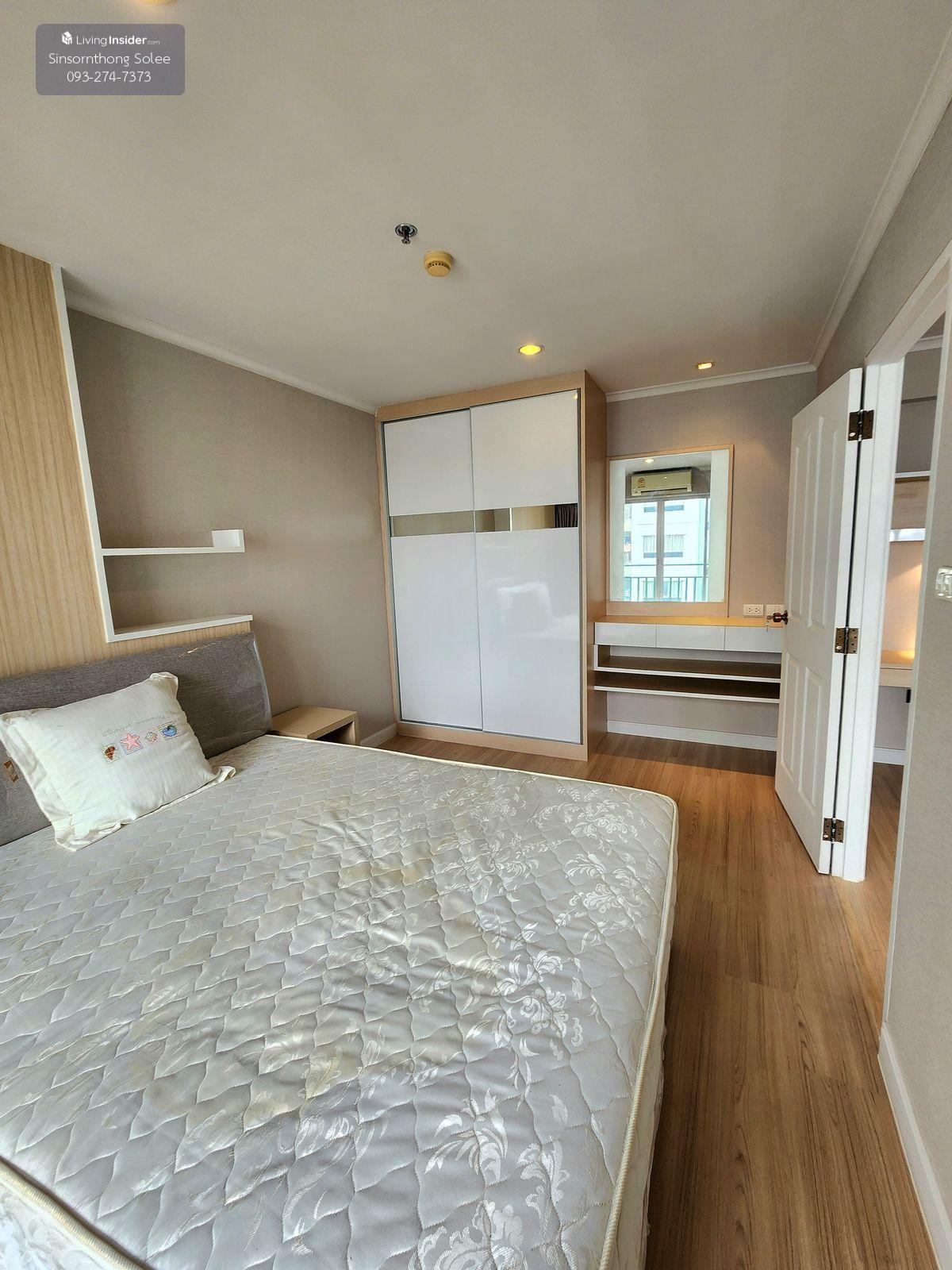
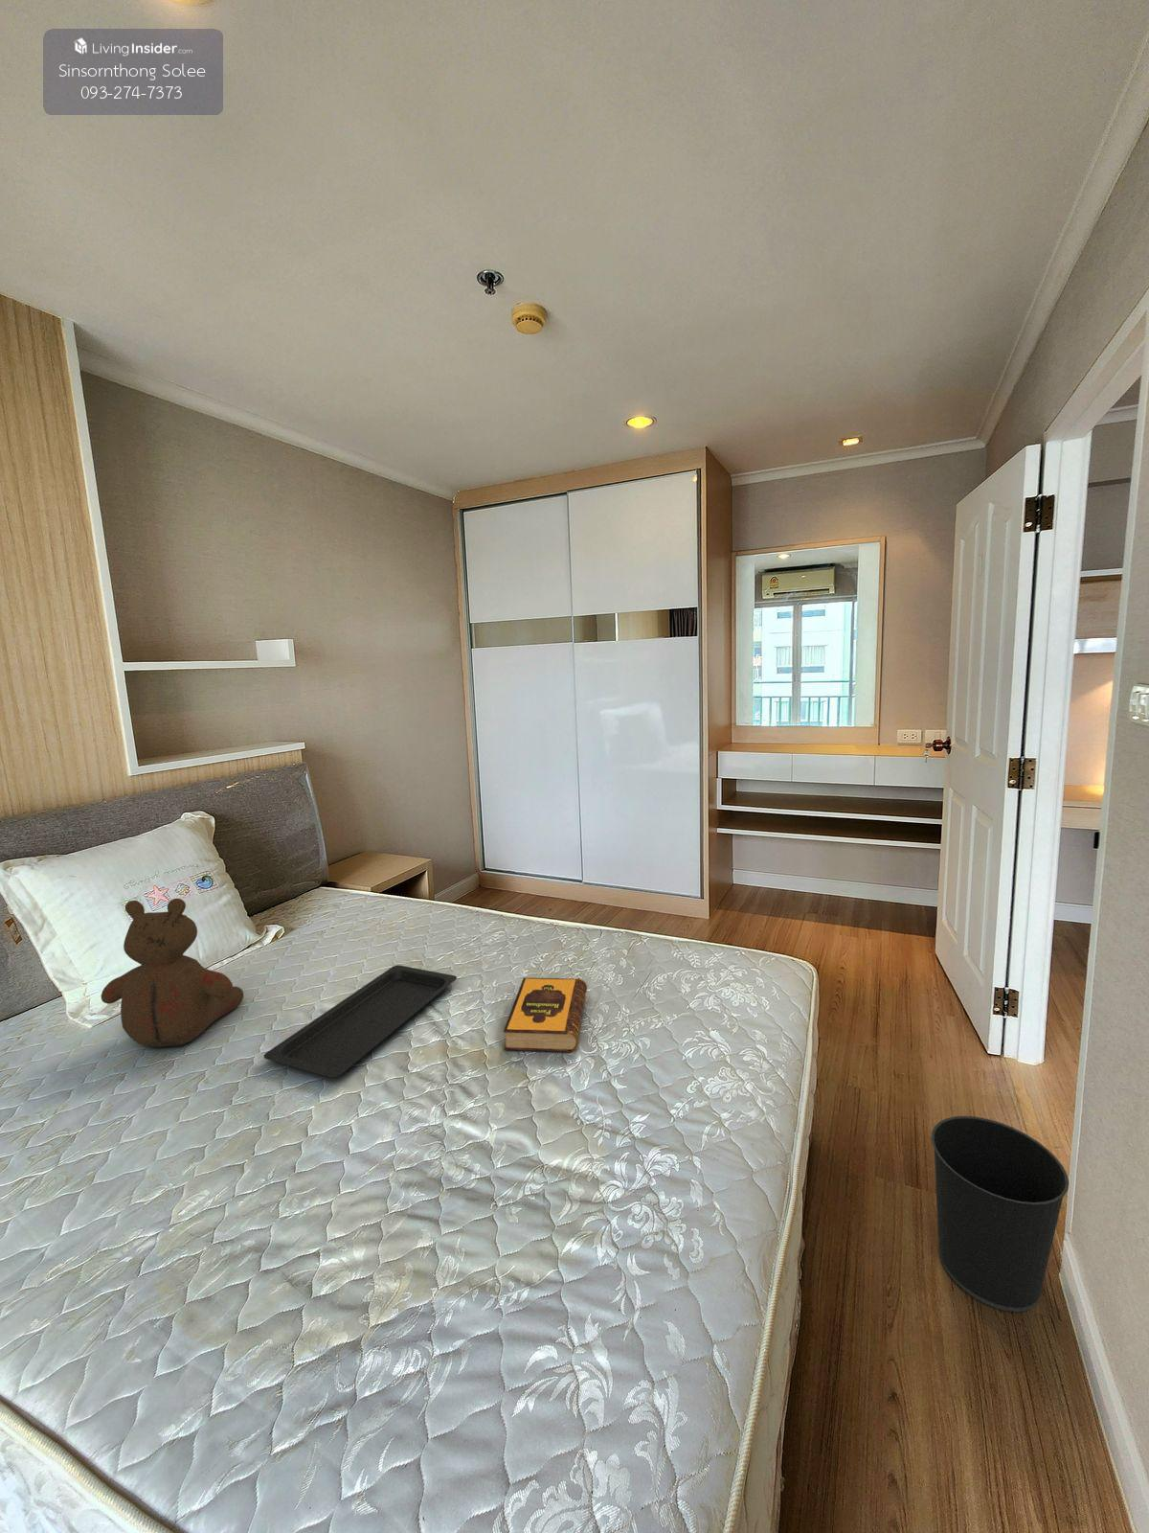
+ hardback book [503,978,588,1053]
+ wastebasket [931,1115,1069,1312]
+ serving tray [263,964,457,1079]
+ teddy bear [100,898,244,1048]
